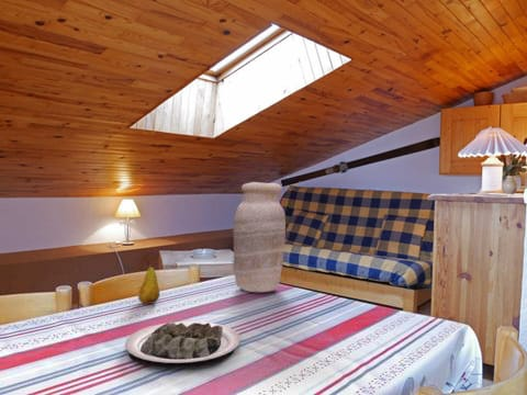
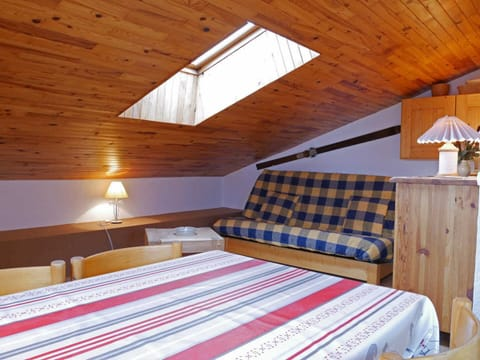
- vase [233,181,287,293]
- plate [124,320,242,369]
- fruit [137,260,160,305]
